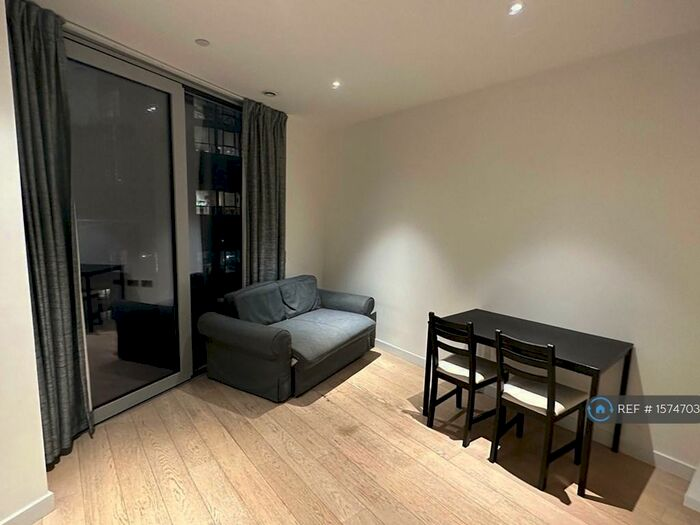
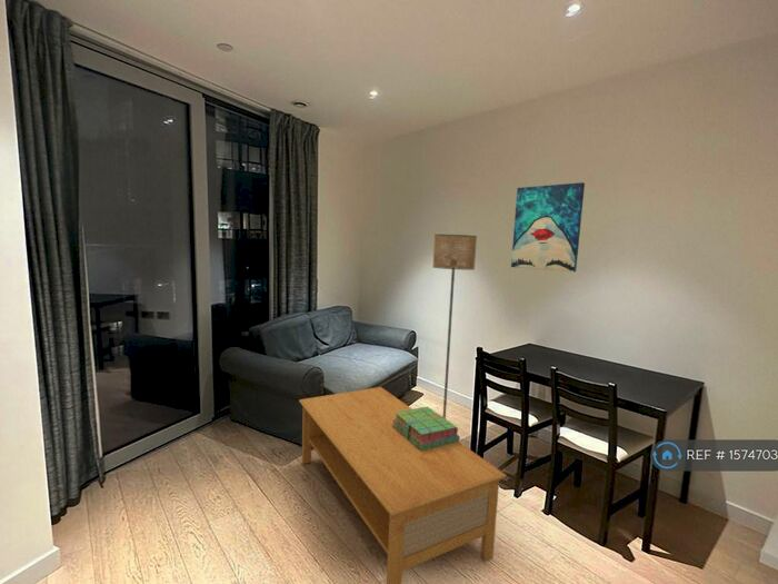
+ stack of books [392,406,461,451]
+ floor lamp [431,234,478,418]
+ wall art [510,181,586,273]
+ coffee table [298,386,508,584]
